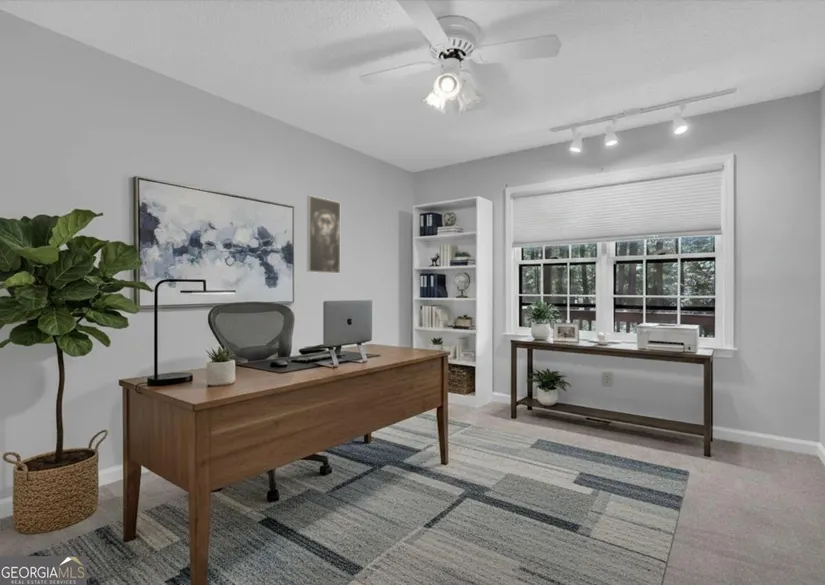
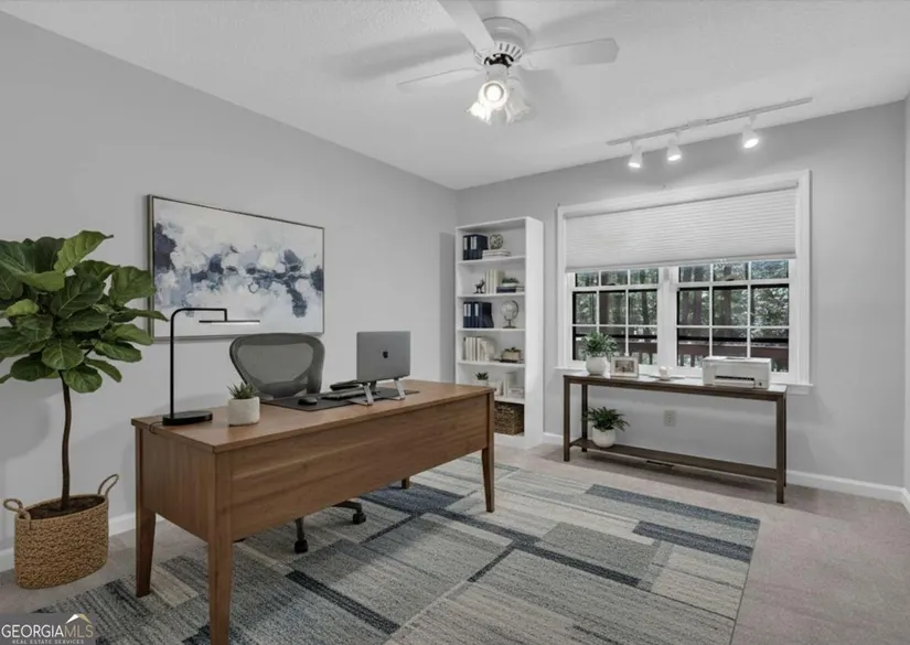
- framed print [306,194,341,274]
